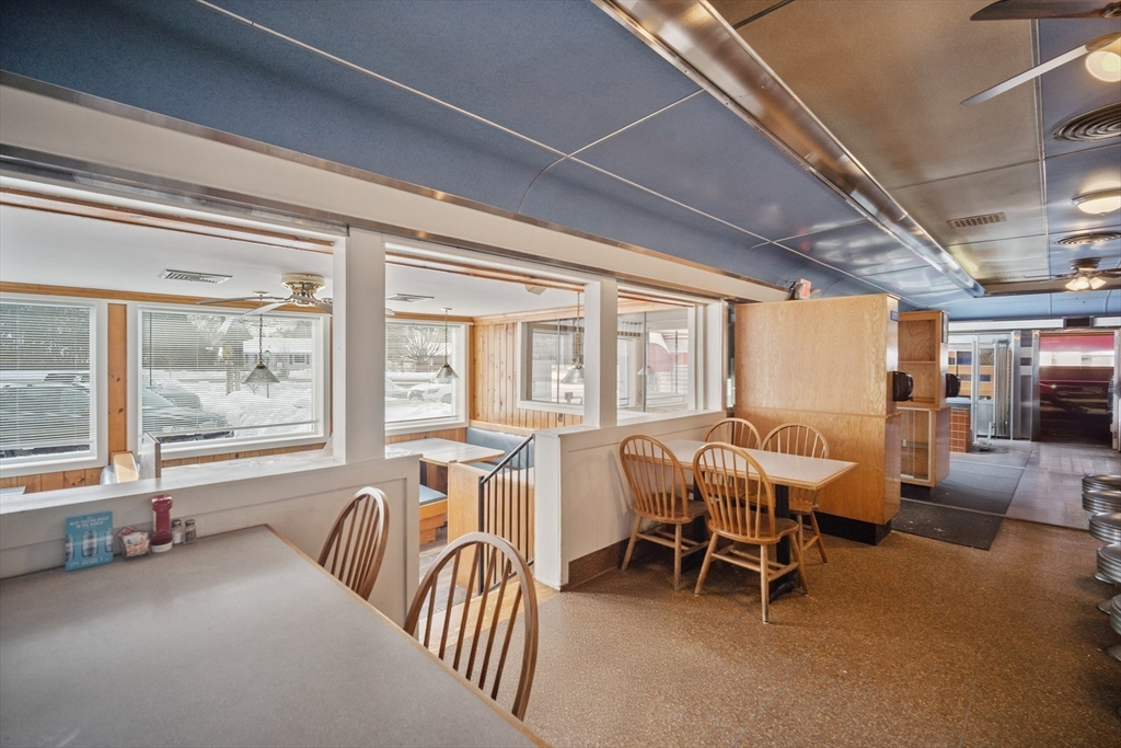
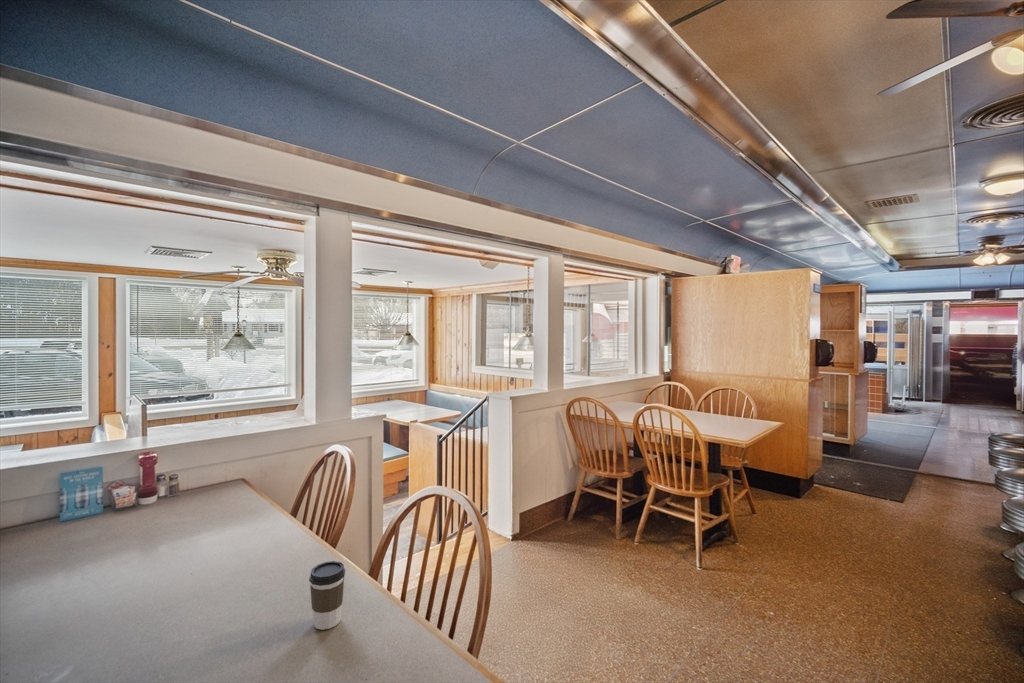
+ coffee cup [308,560,346,631]
